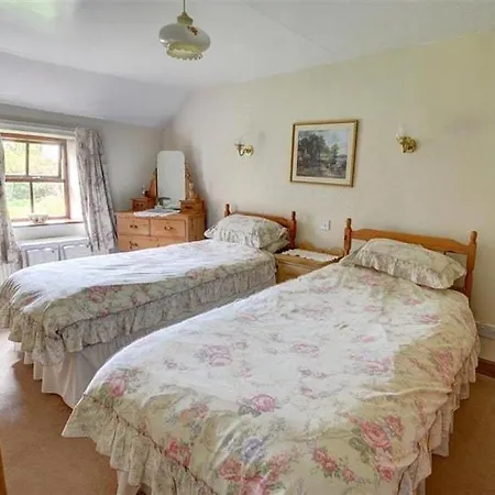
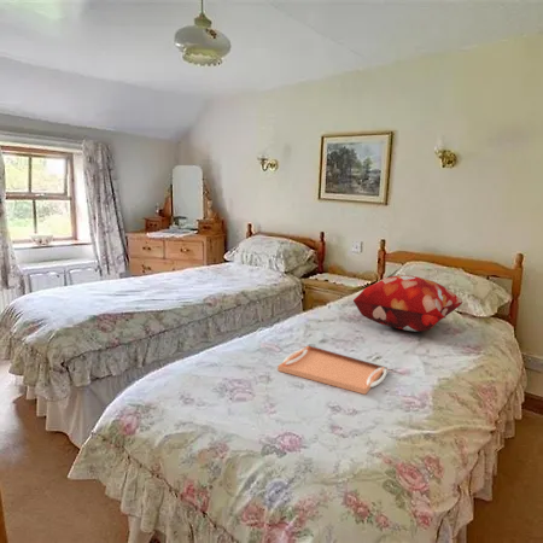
+ decorative pillow [352,274,465,332]
+ serving tray [276,345,389,396]
